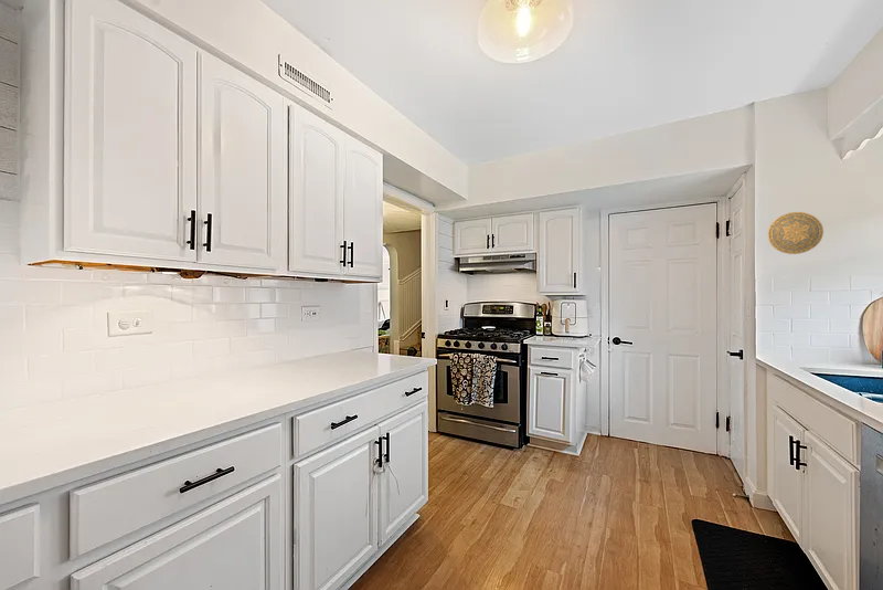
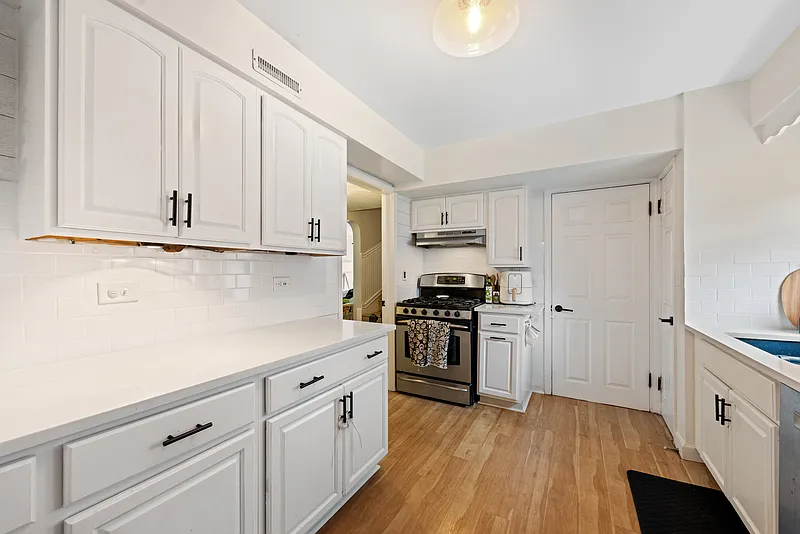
- decorative plate [767,211,825,255]
